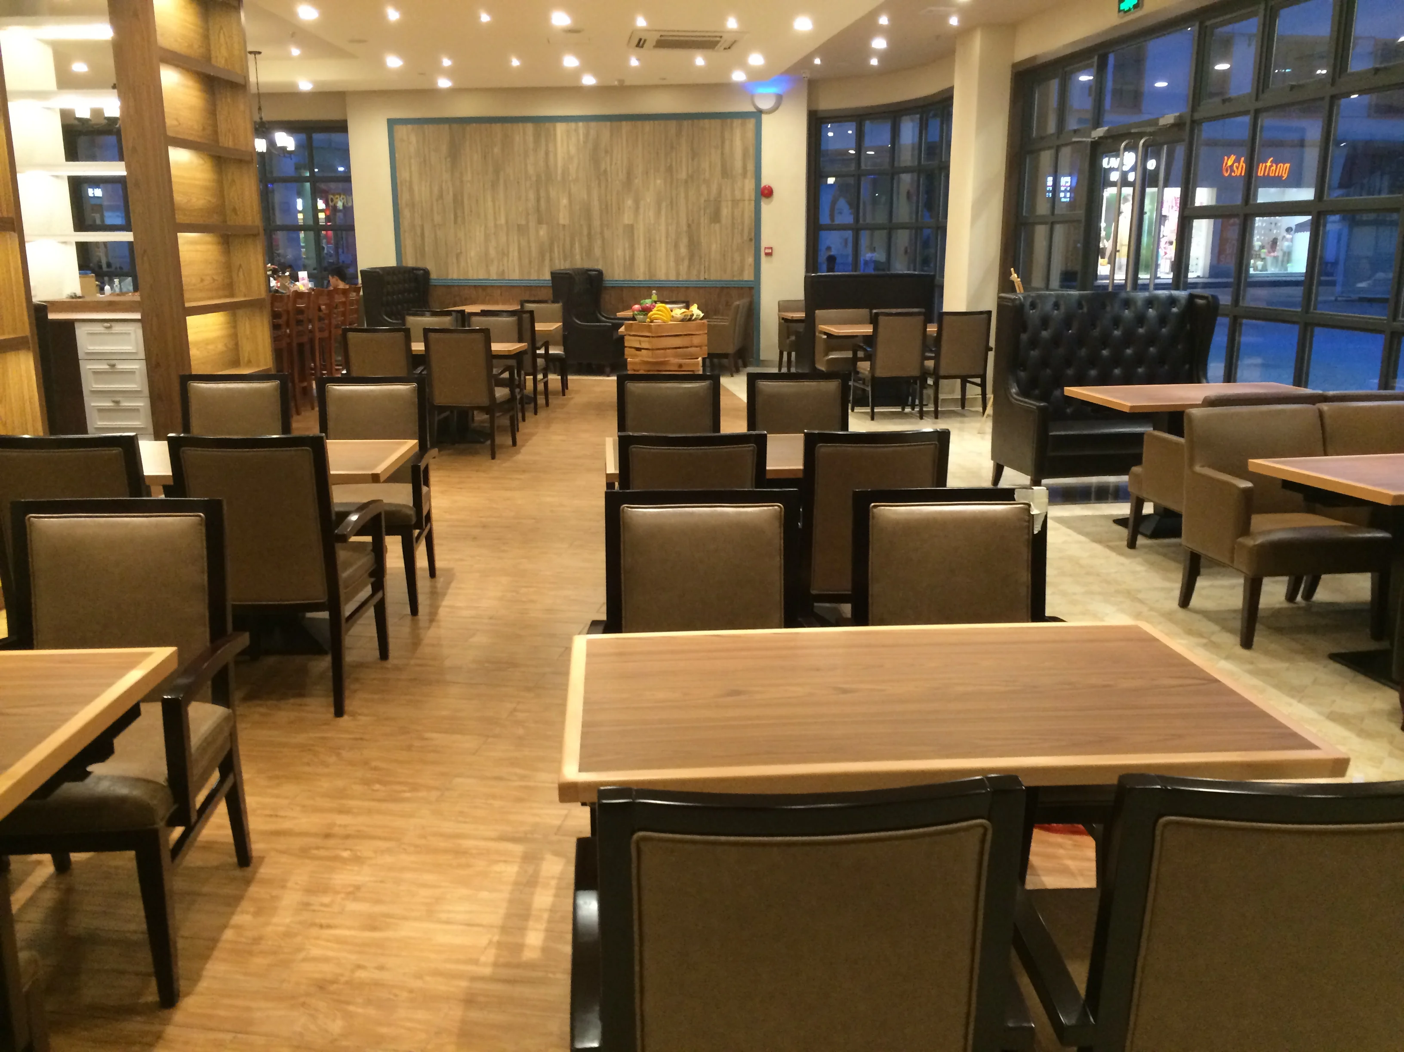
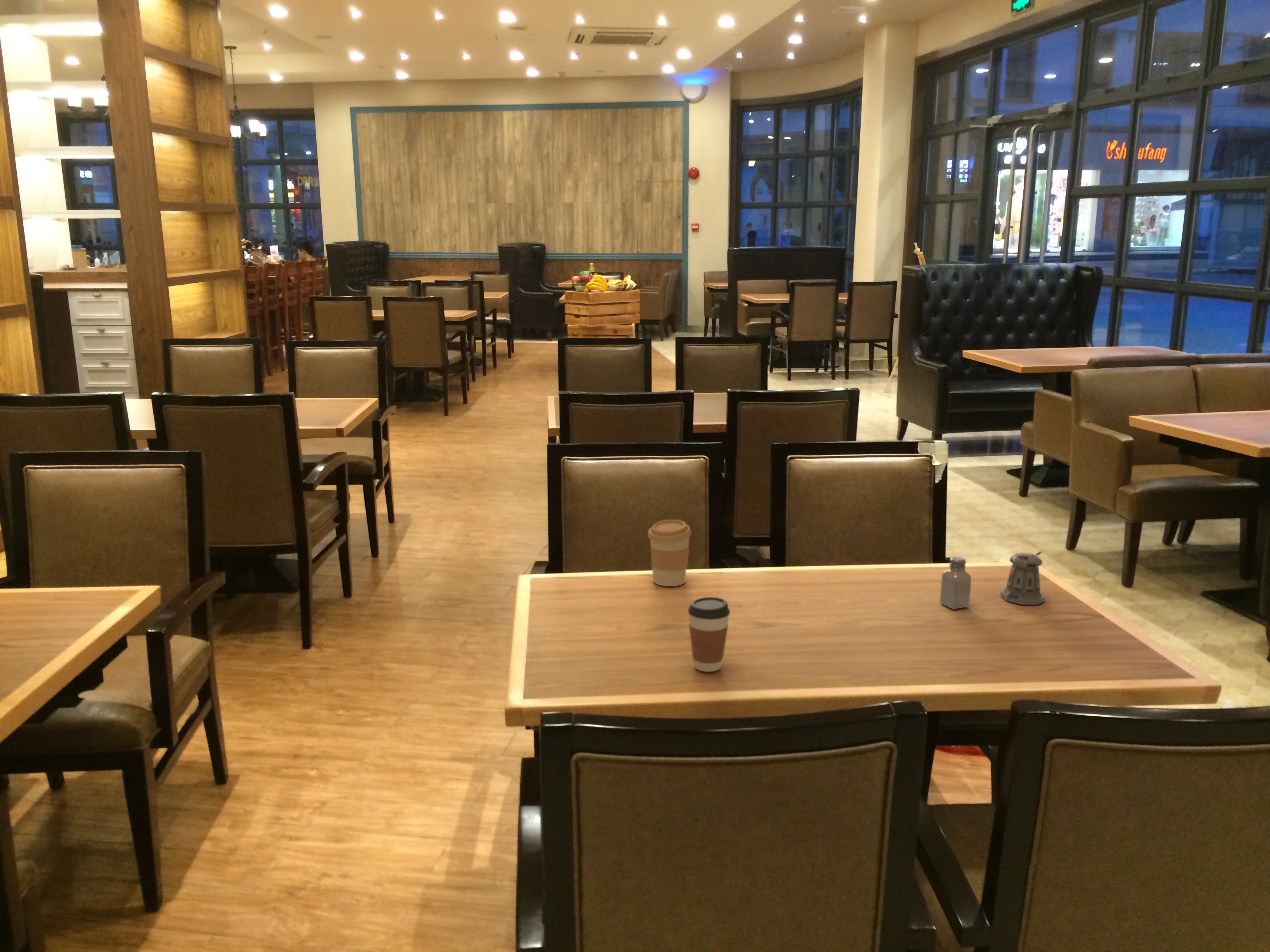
+ pepper shaker [1000,551,1045,605]
+ coffee cup [647,519,692,587]
+ coffee cup [687,597,730,672]
+ saltshaker [940,556,972,609]
